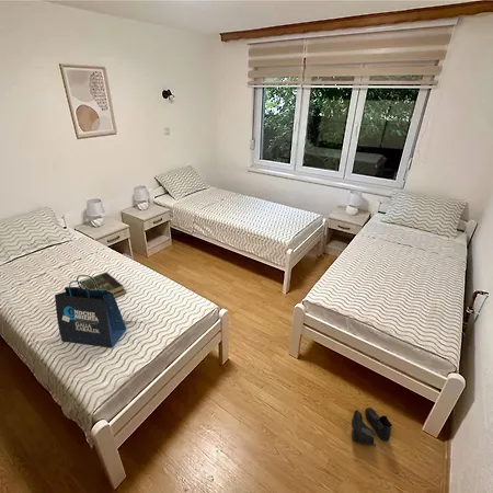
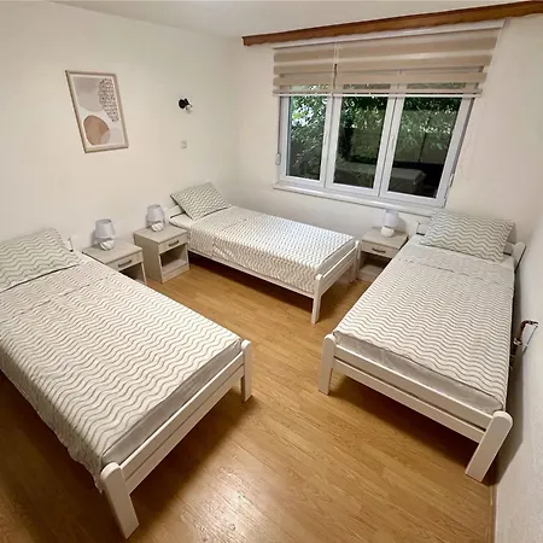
- book [78,272,127,299]
- tote bag [54,274,127,349]
- boots [351,406,393,448]
